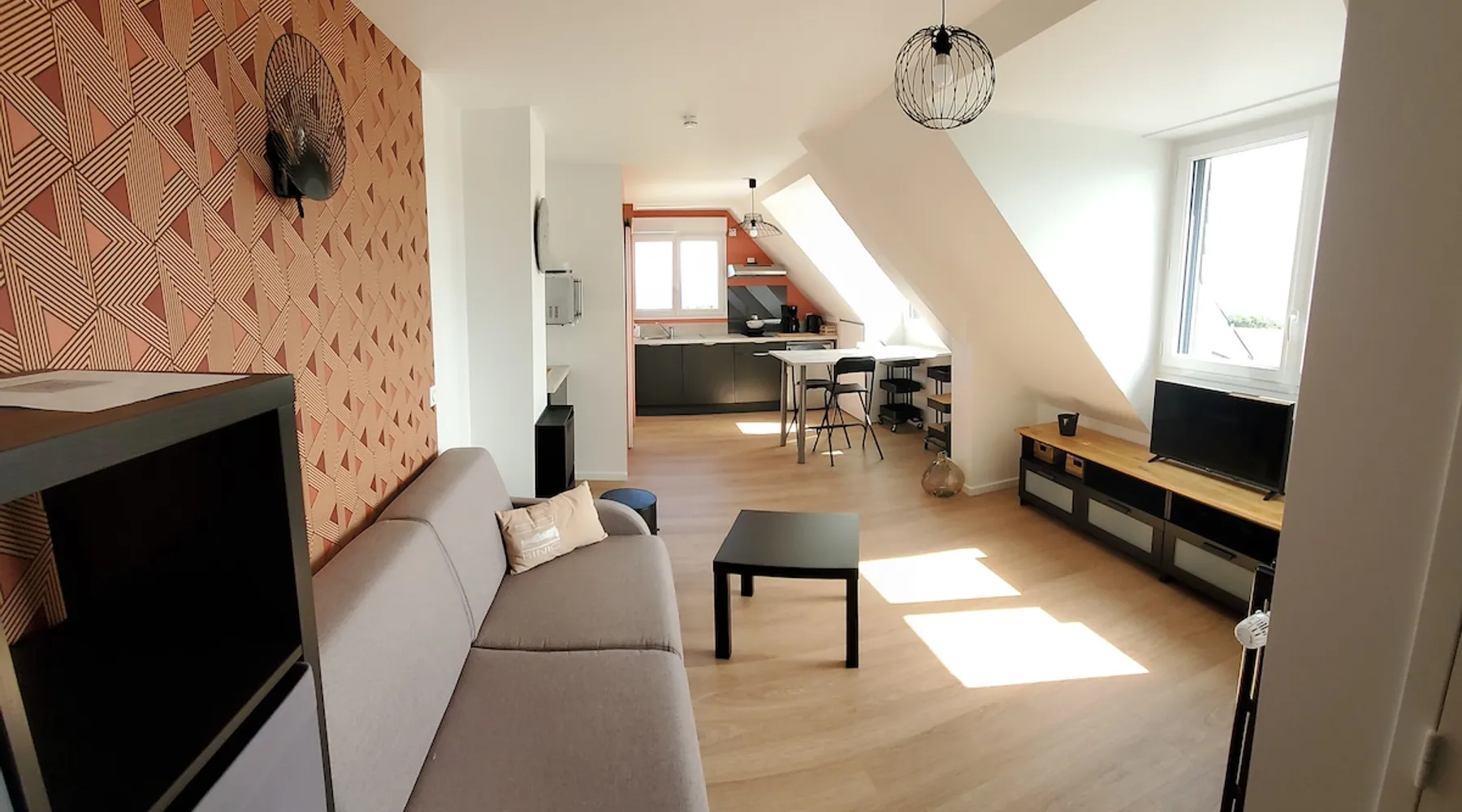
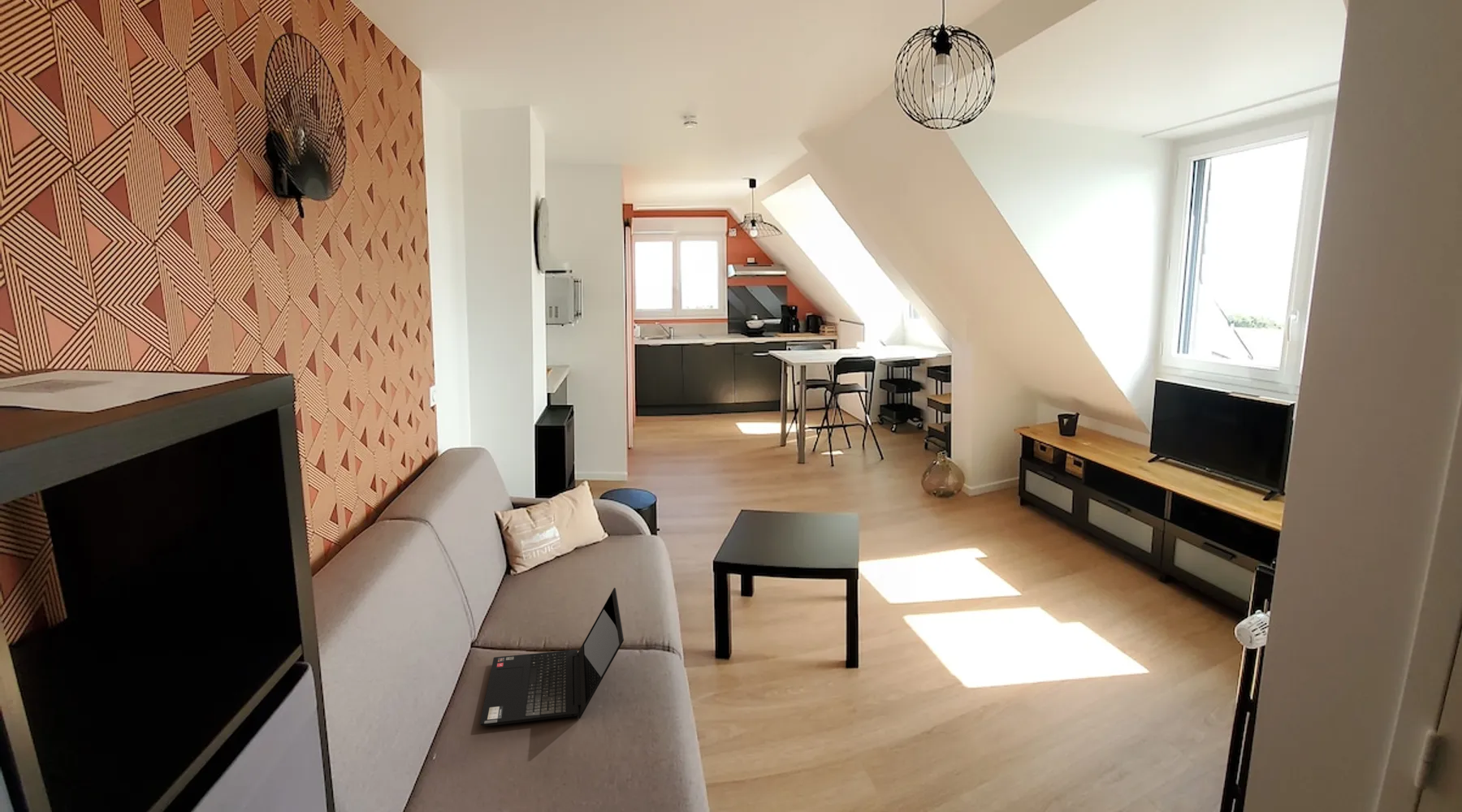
+ laptop computer [479,587,625,727]
